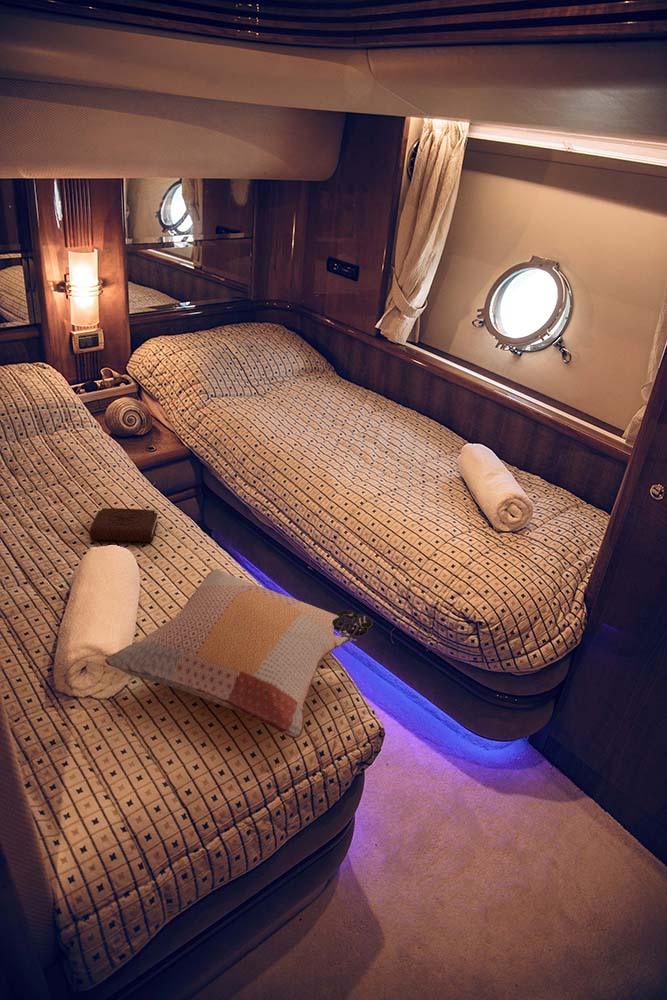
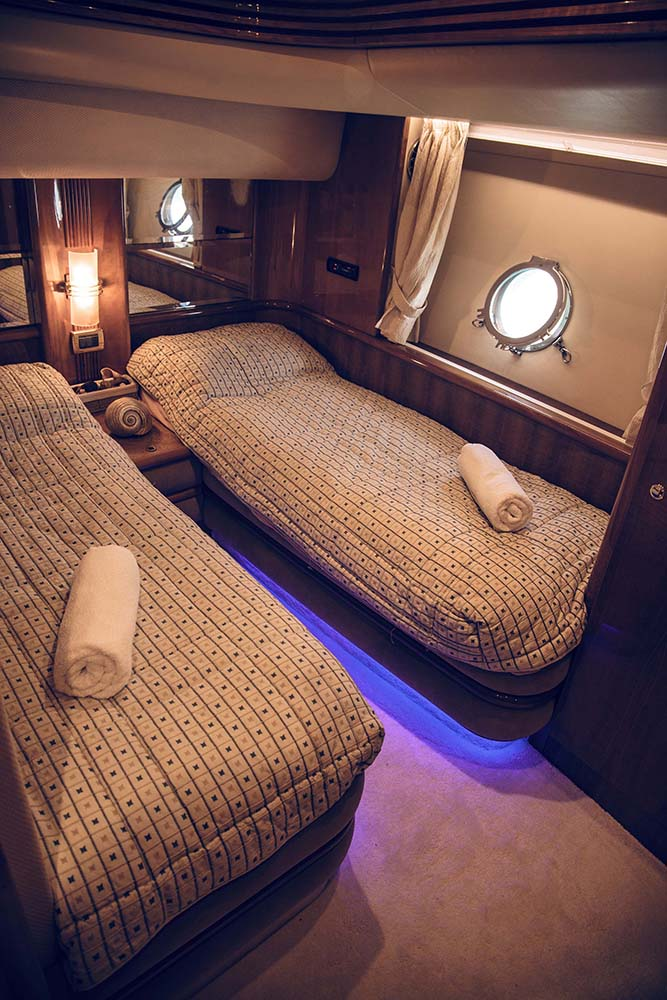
- book [88,506,160,543]
- decorative pillow [104,567,374,739]
